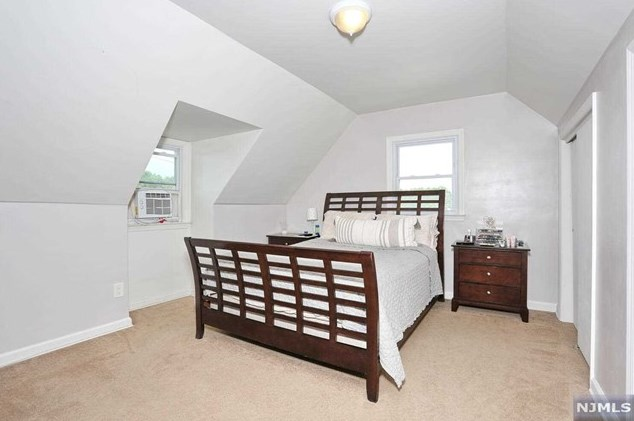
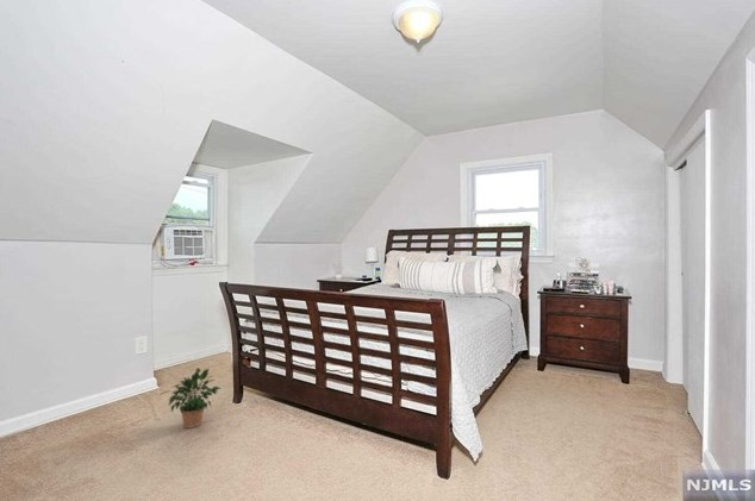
+ potted plant [158,367,221,430]
